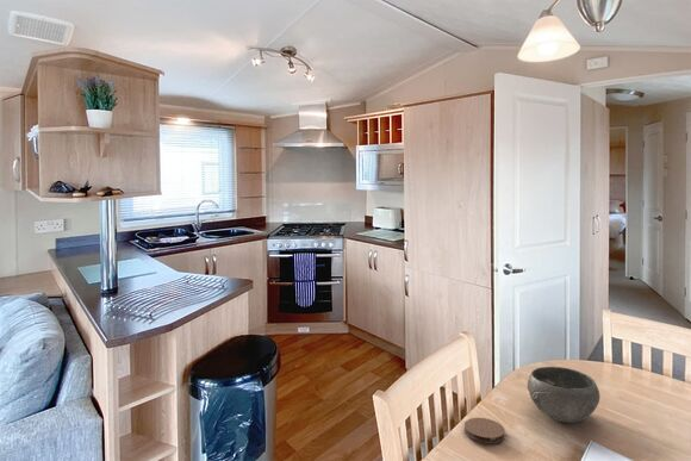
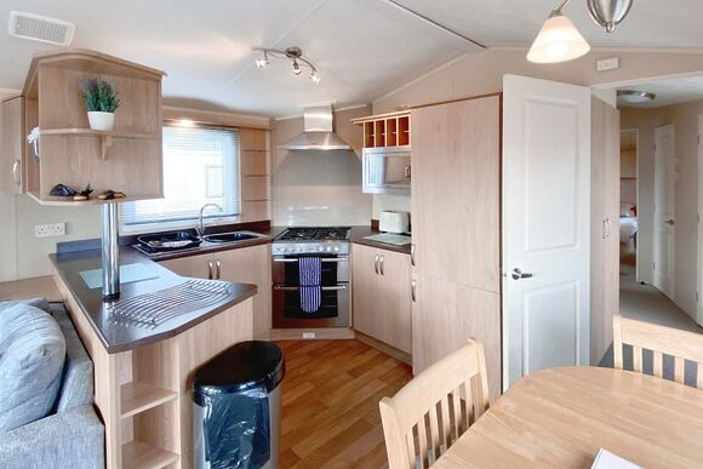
- bowl [527,366,600,424]
- coaster [463,417,506,444]
